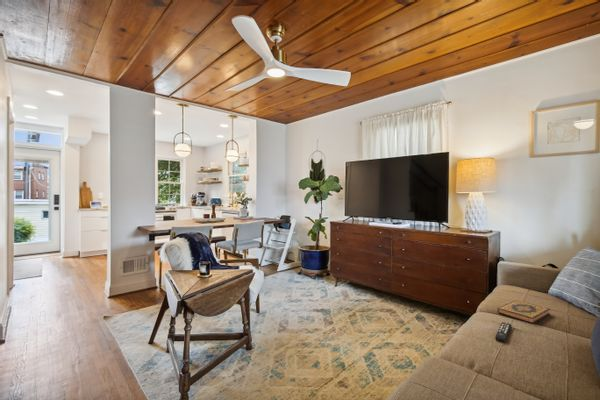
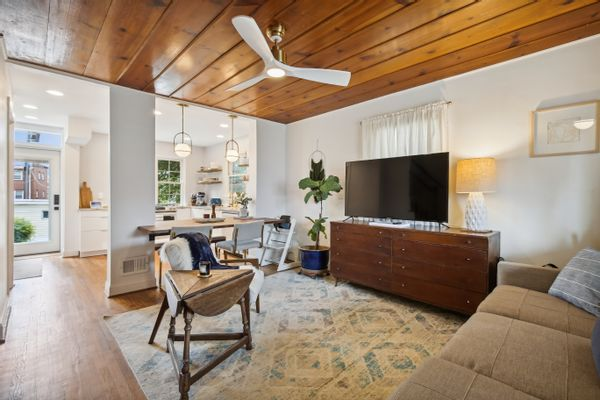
- hardback book [496,299,551,325]
- remote control [494,321,512,343]
